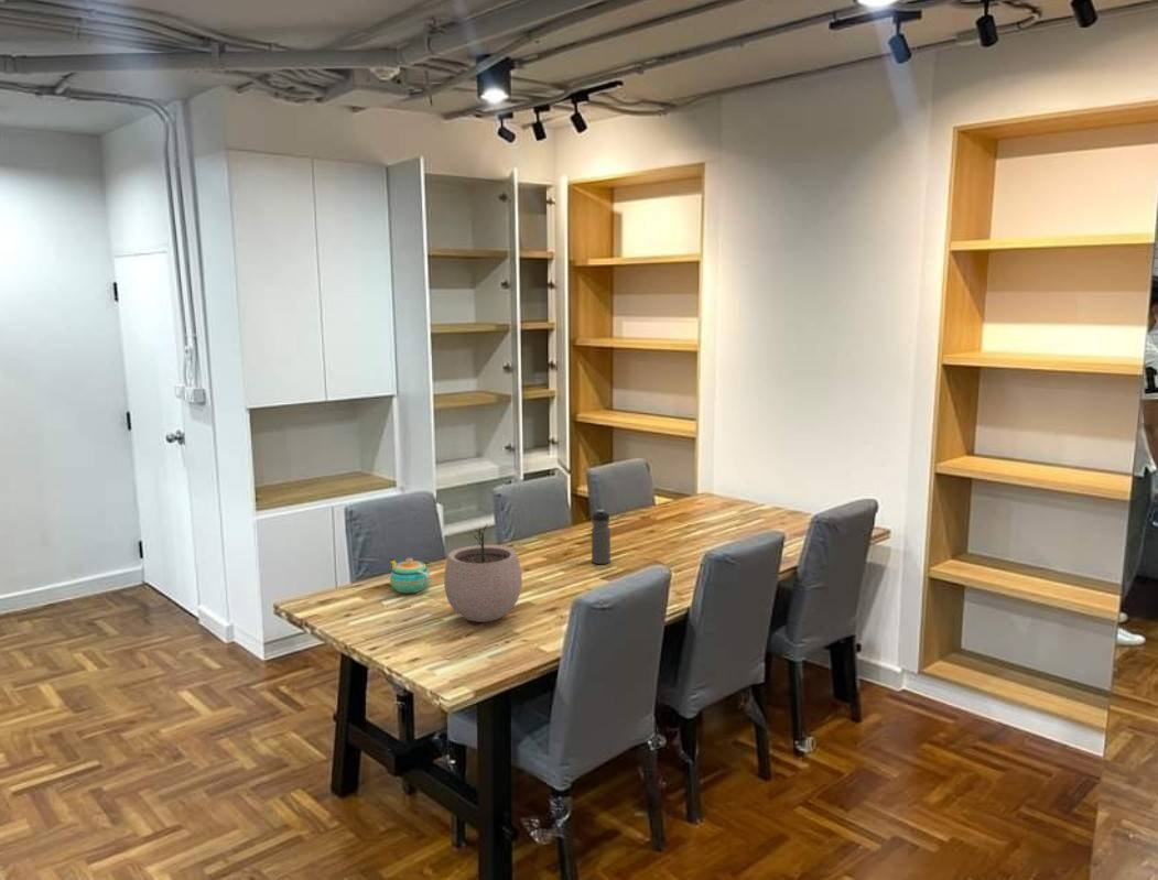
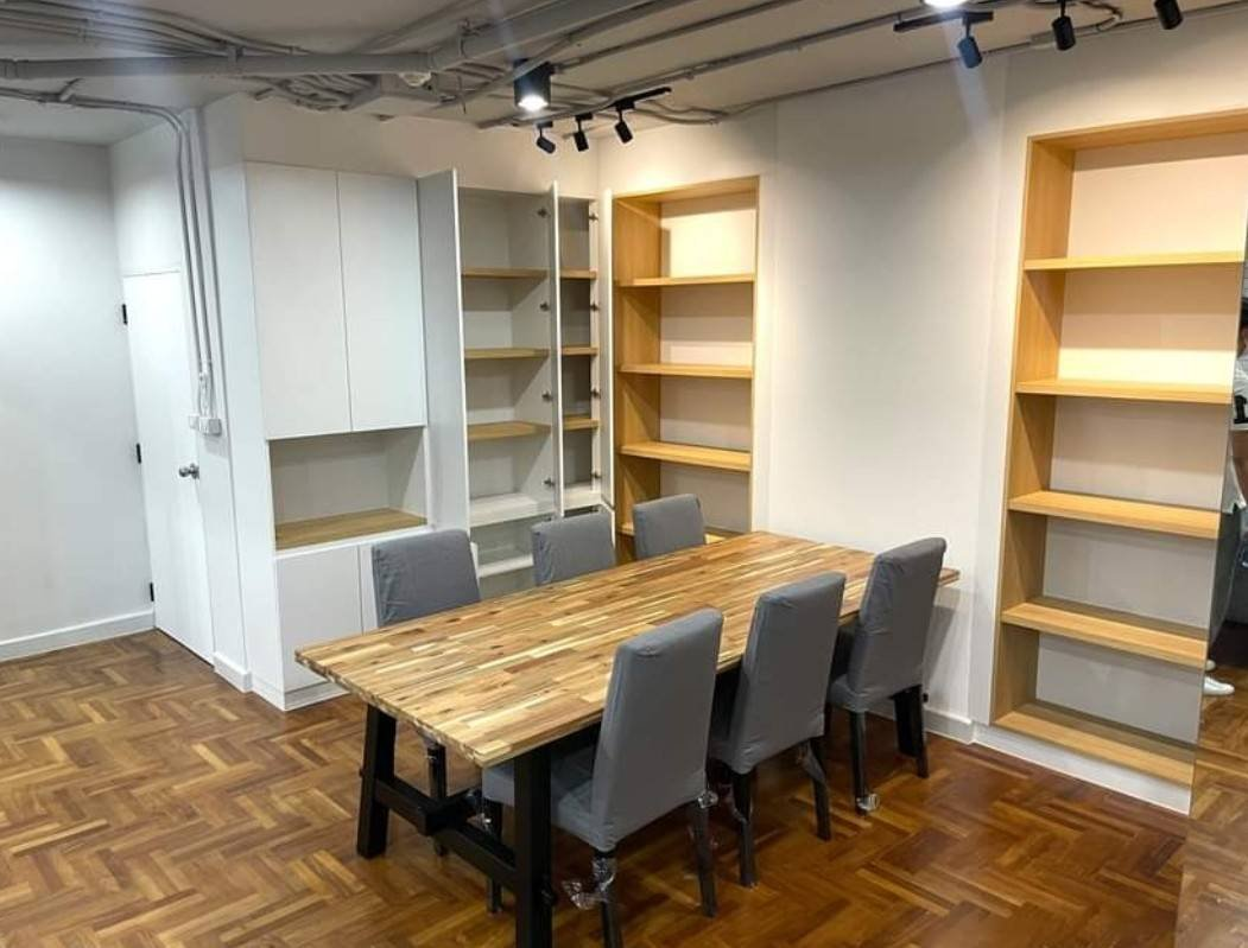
- plant pot [443,523,523,623]
- water bottle [591,509,612,565]
- teapot [389,557,432,594]
